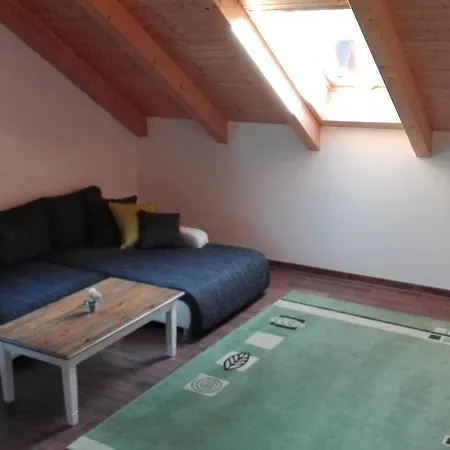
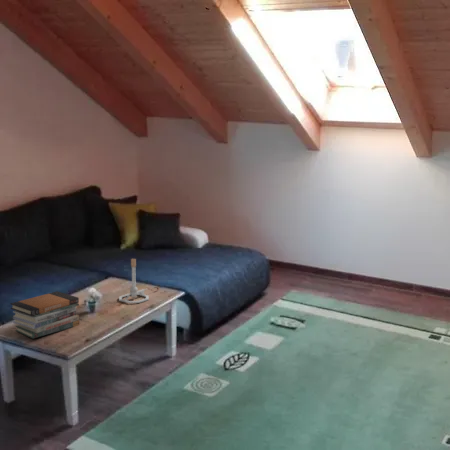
+ lamp base [118,258,159,304]
+ book stack [9,290,80,339]
